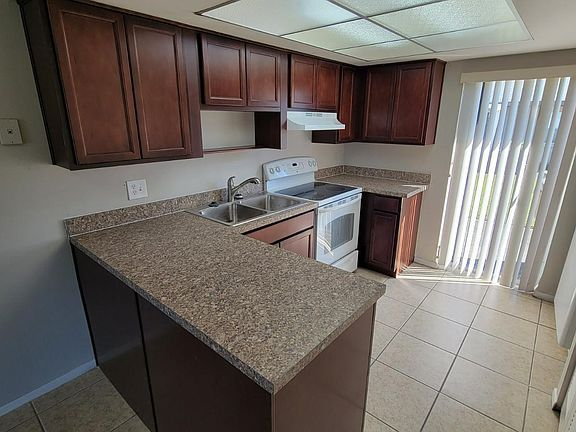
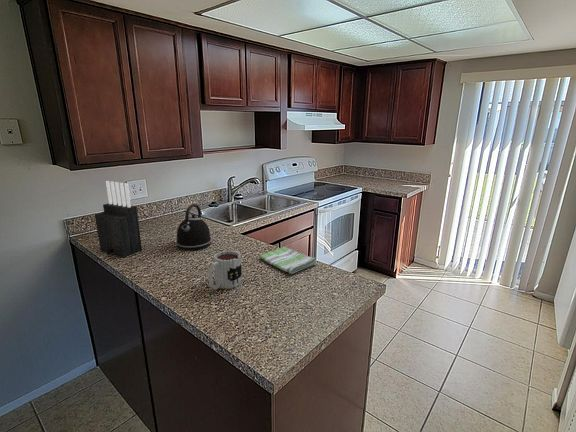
+ knife block [94,180,143,258]
+ mug [207,250,243,291]
+ dish towel [259,246,317,275]
+ kettle [175,203,213,251]
